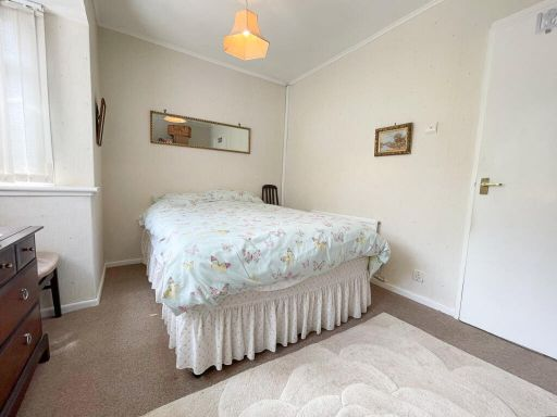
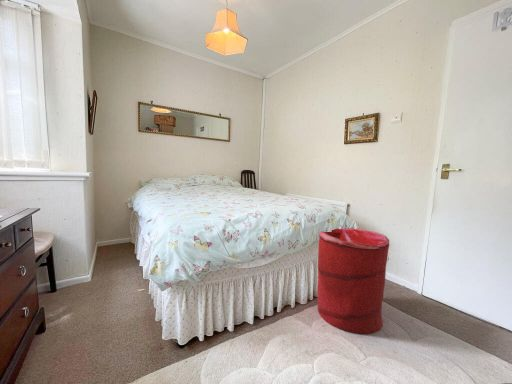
+ laundry hamper [316,227,390,336]
